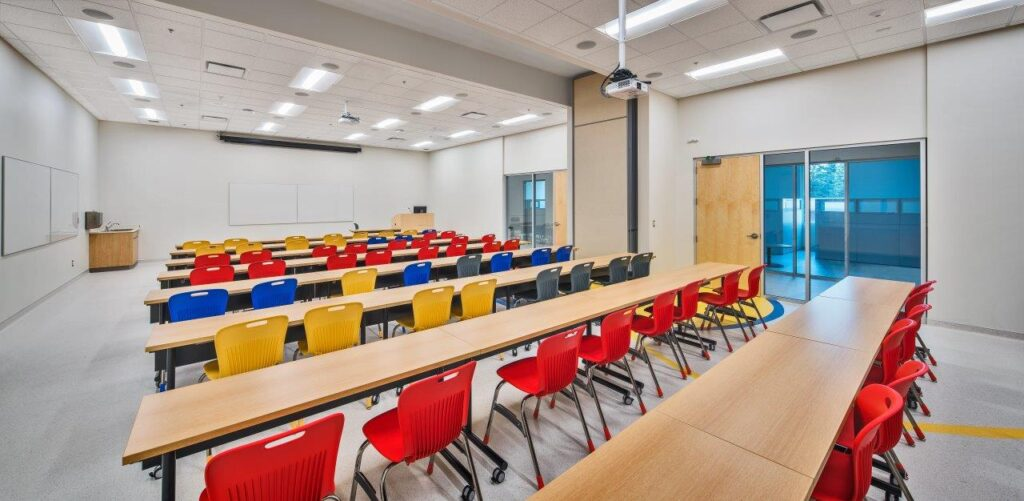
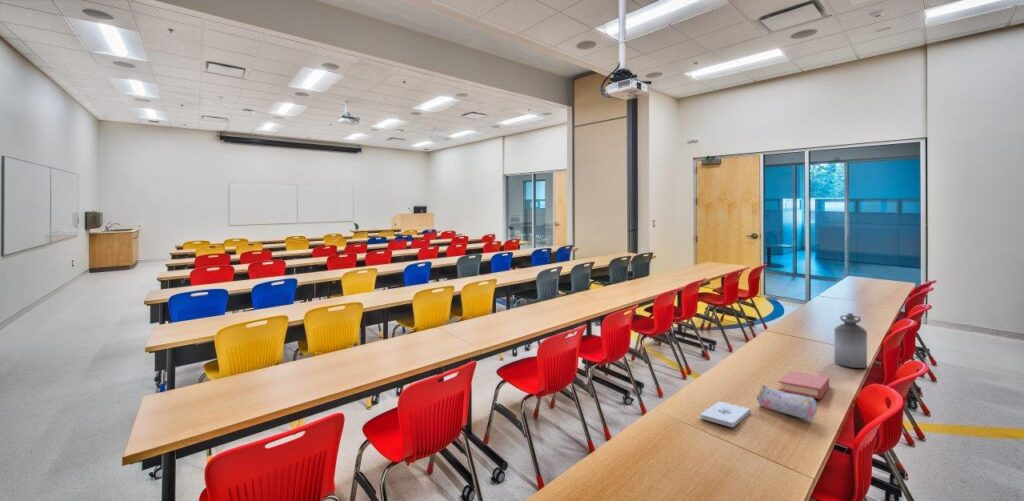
+ book [778,370,830,400]
+ pencil case [756,384,818,421]
+ bottle [833,312,868,369]
+ notepad [700,401,751,428]
